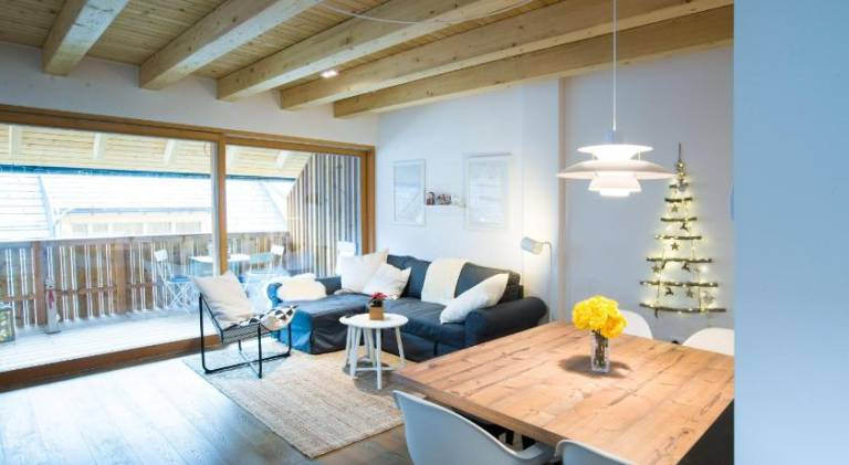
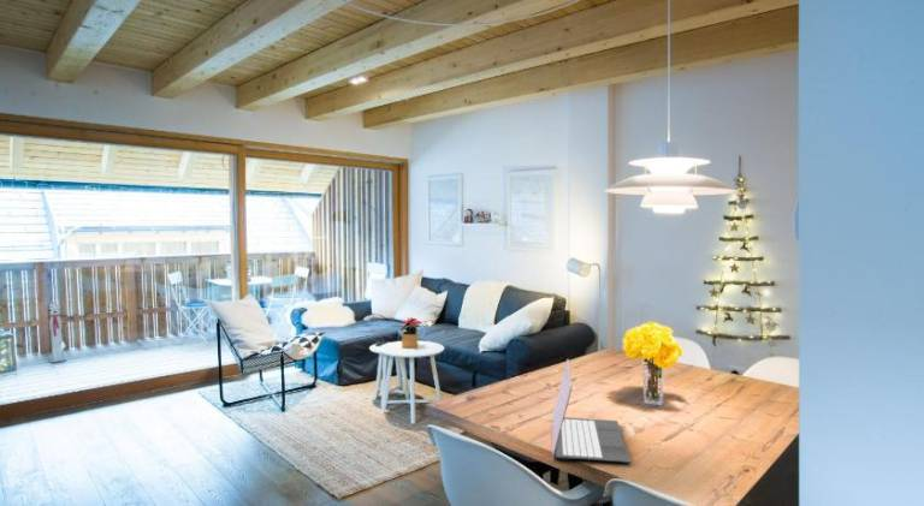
+ laptop [551,358,633,464]
